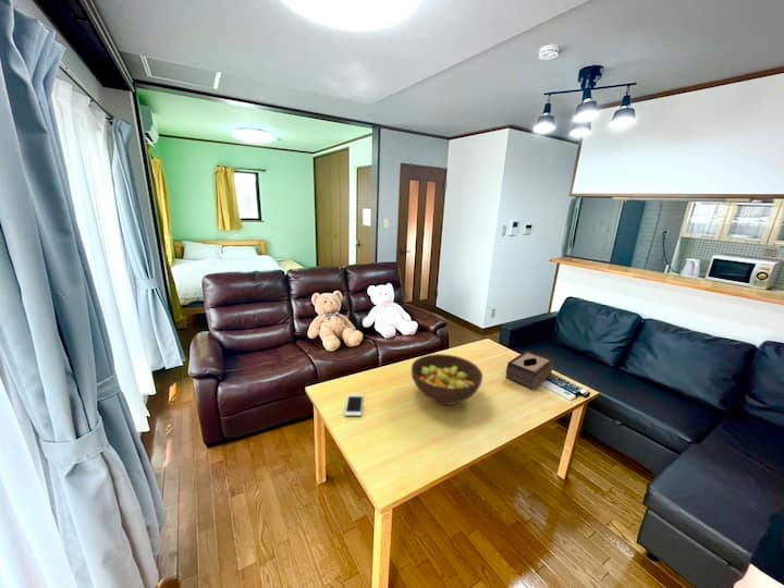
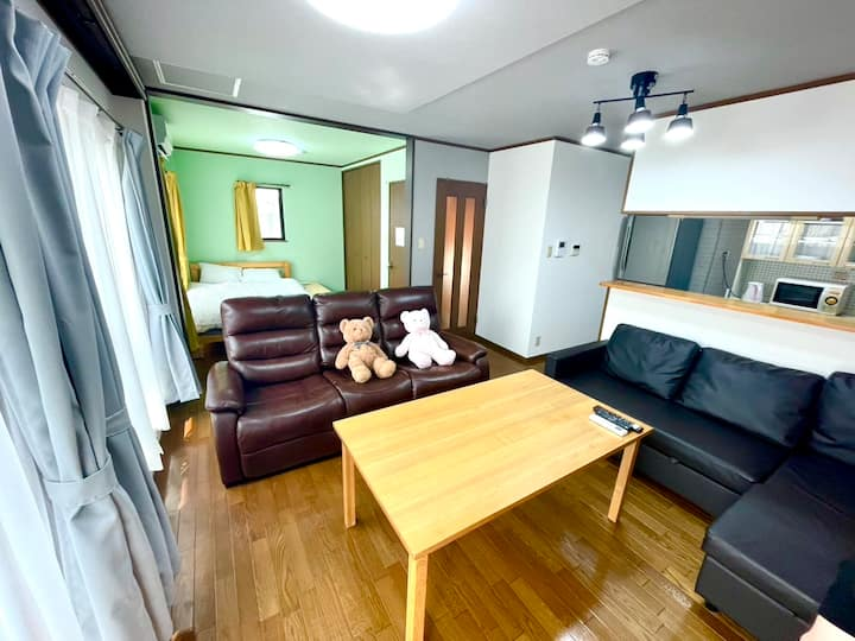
- cell phone [343,394,365,417]
- fruit bowl [411,353,483,406]
- tissue box [505,350,554,391]
